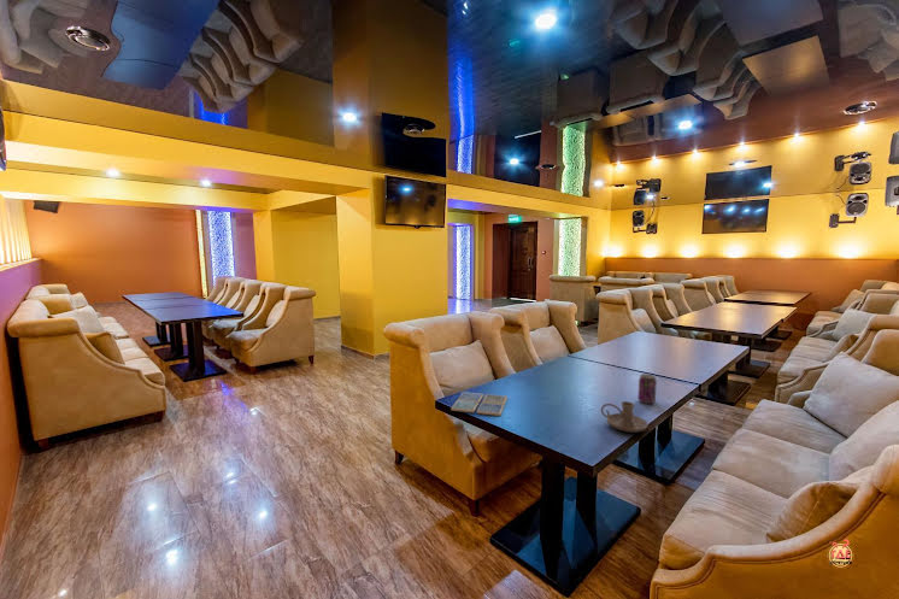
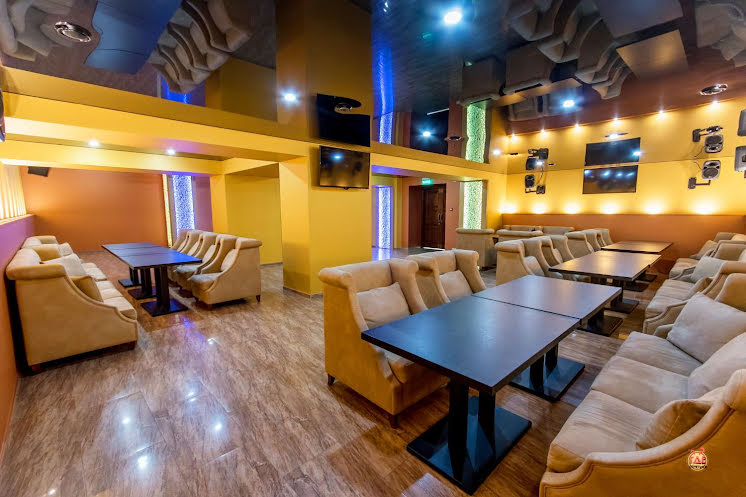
- drink coaster [450,390,509,417]
- candle holder [600,400,650,434]
- beverage can [636,372,658,405]
